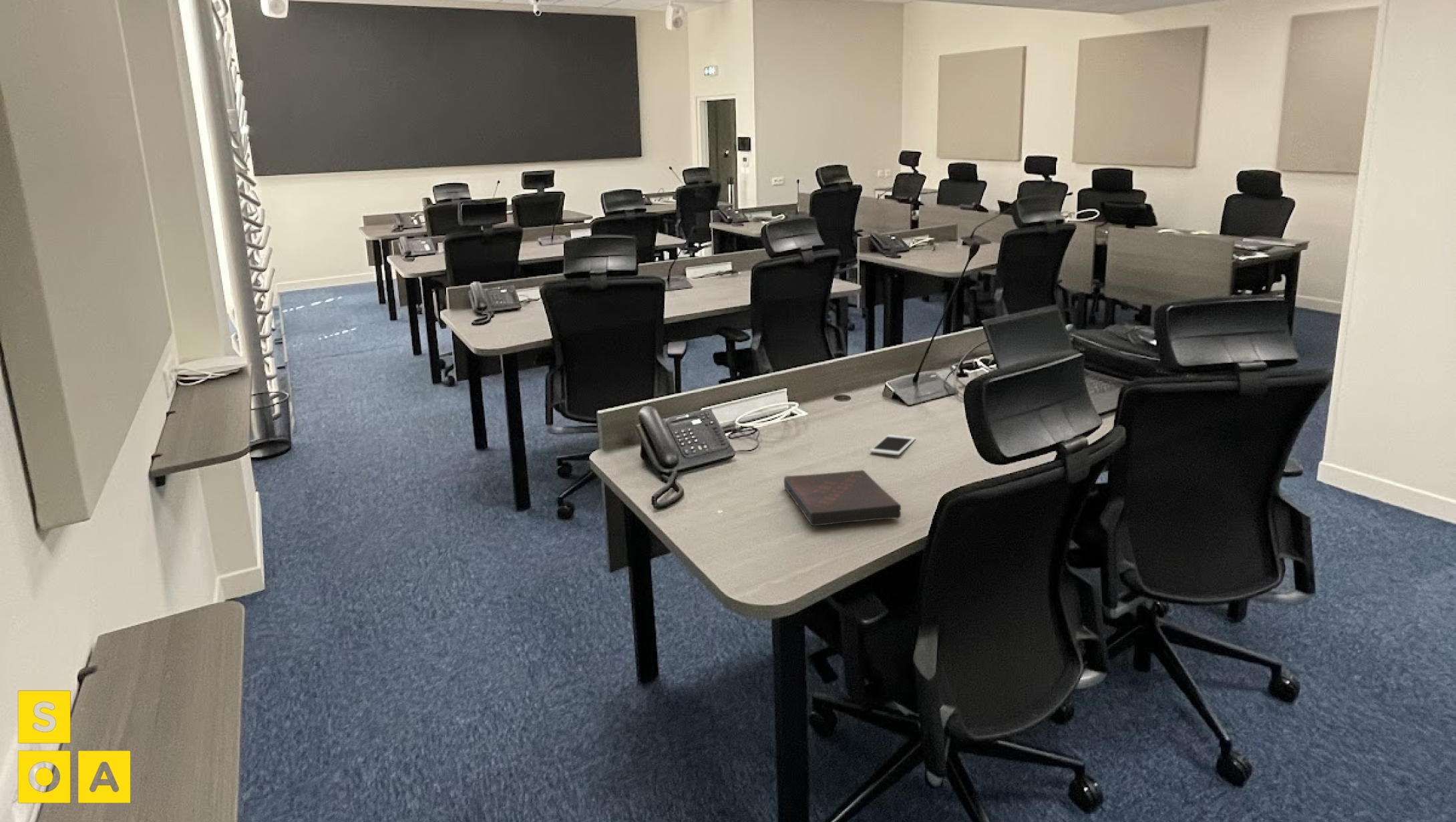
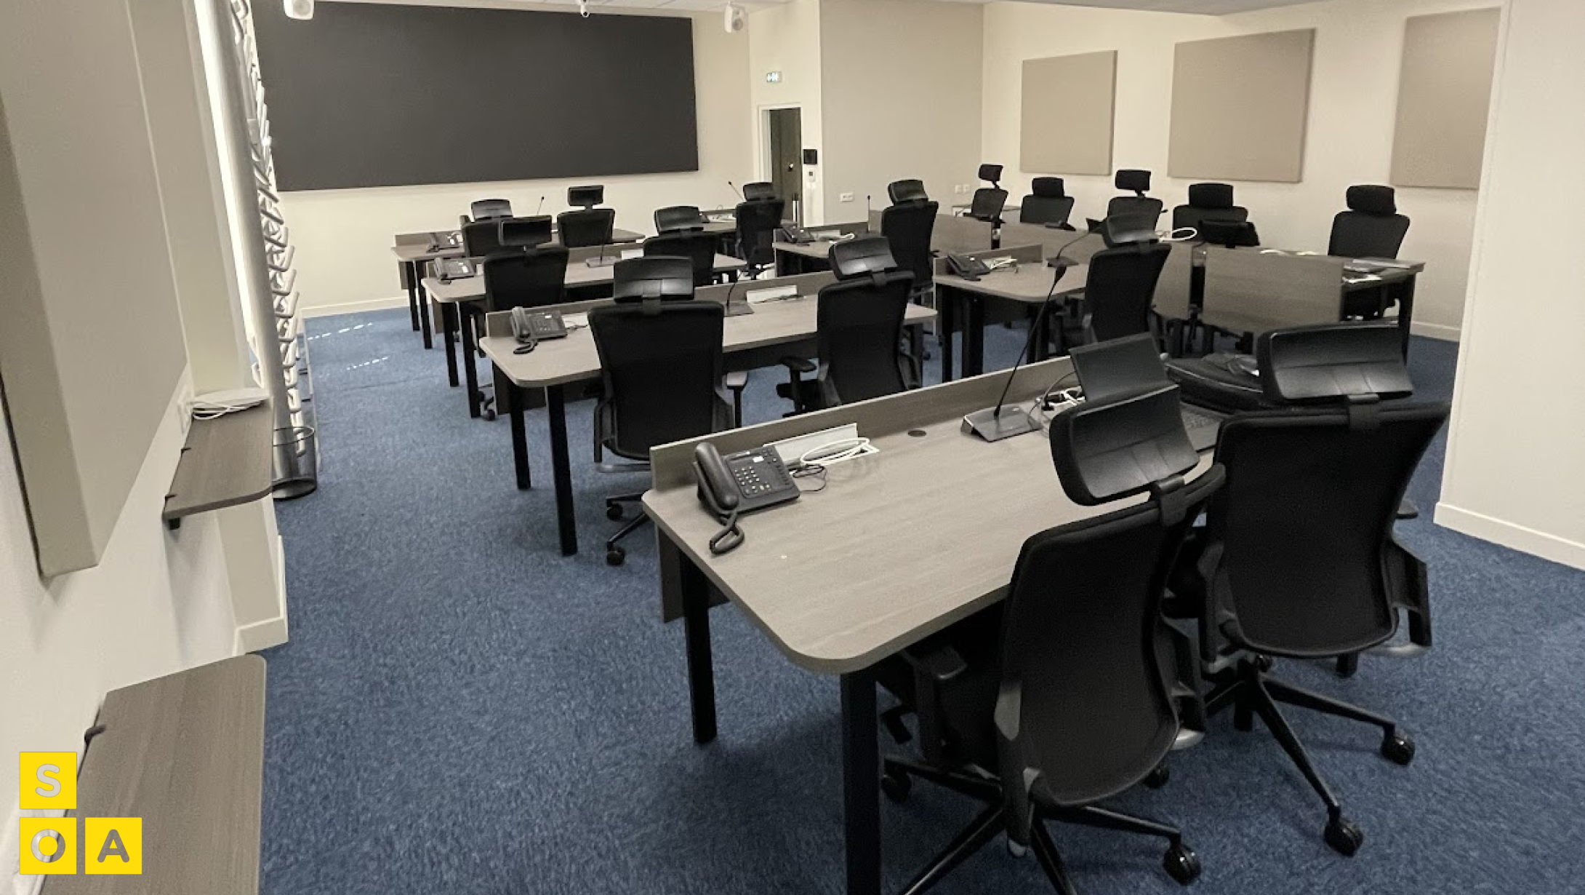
- book [783,469,902,527]
- cell phone [870,434,916,456]
